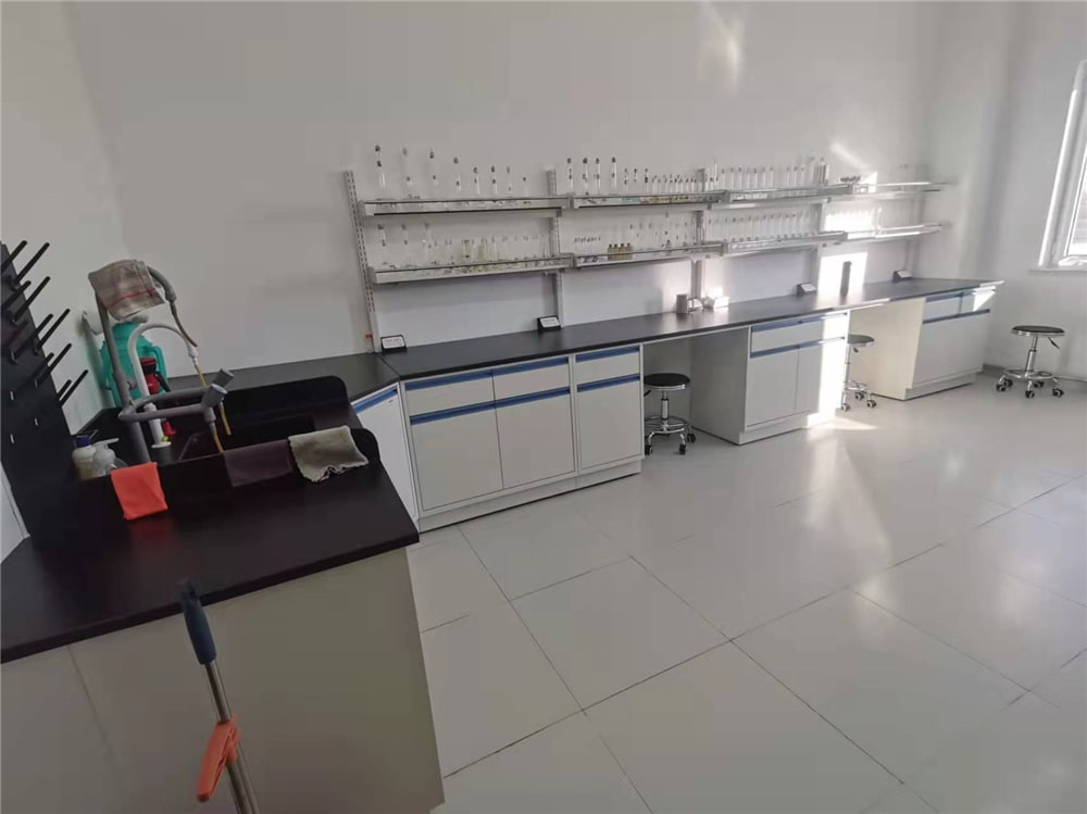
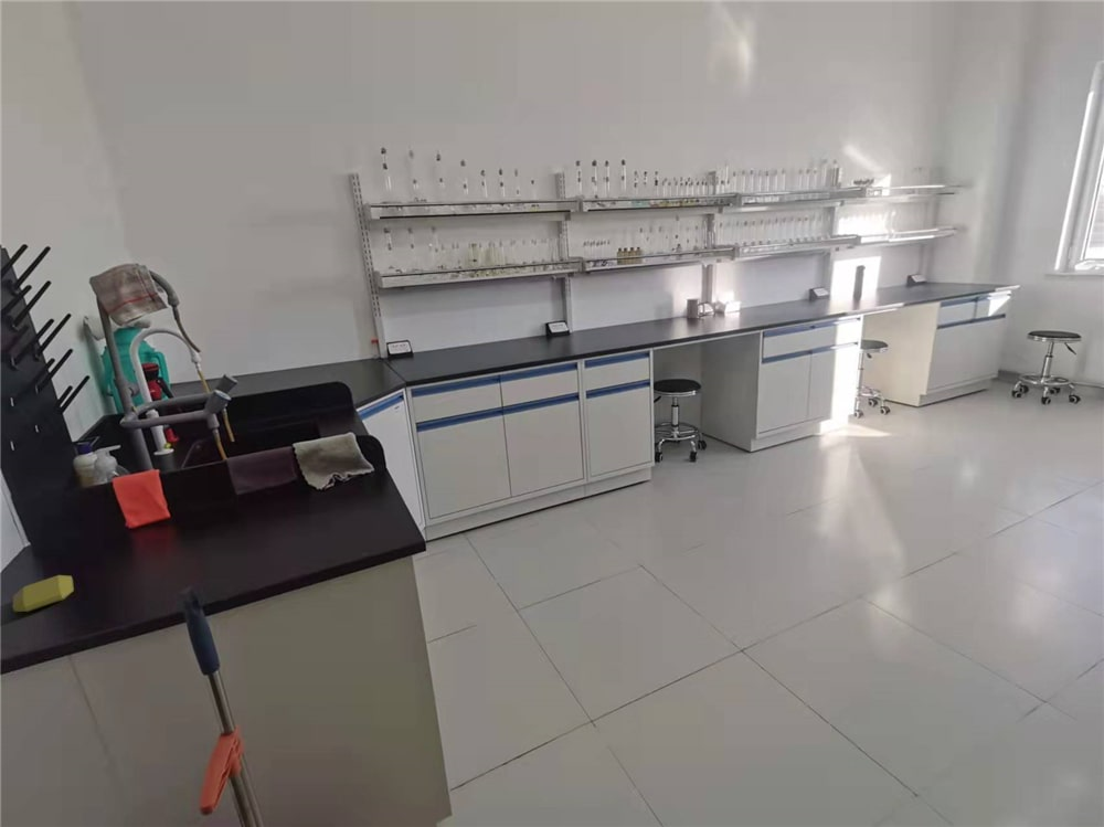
+ soap bar [11,574,75,613]
